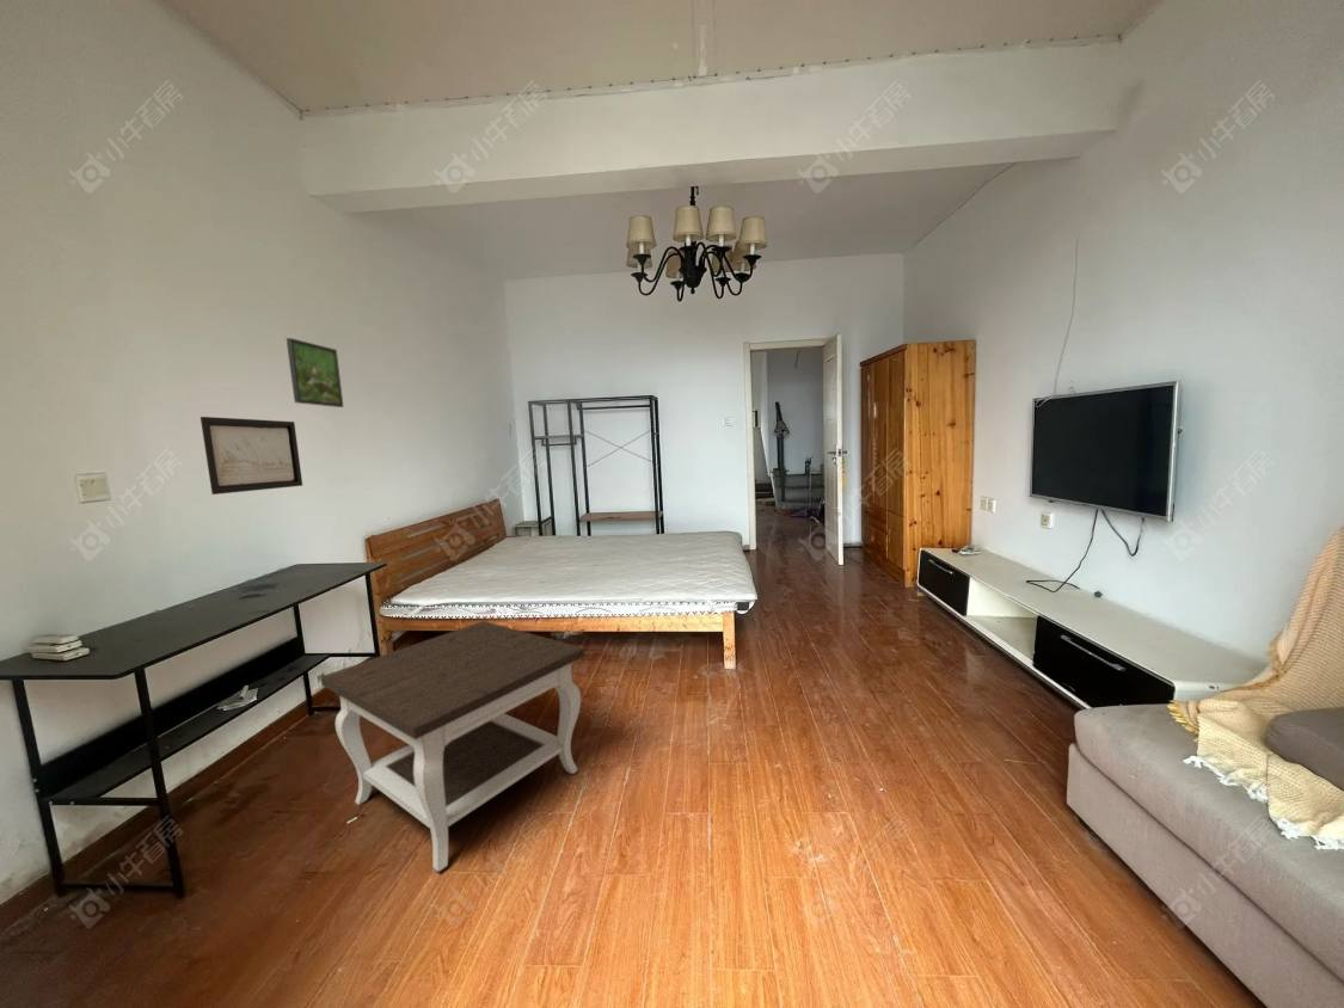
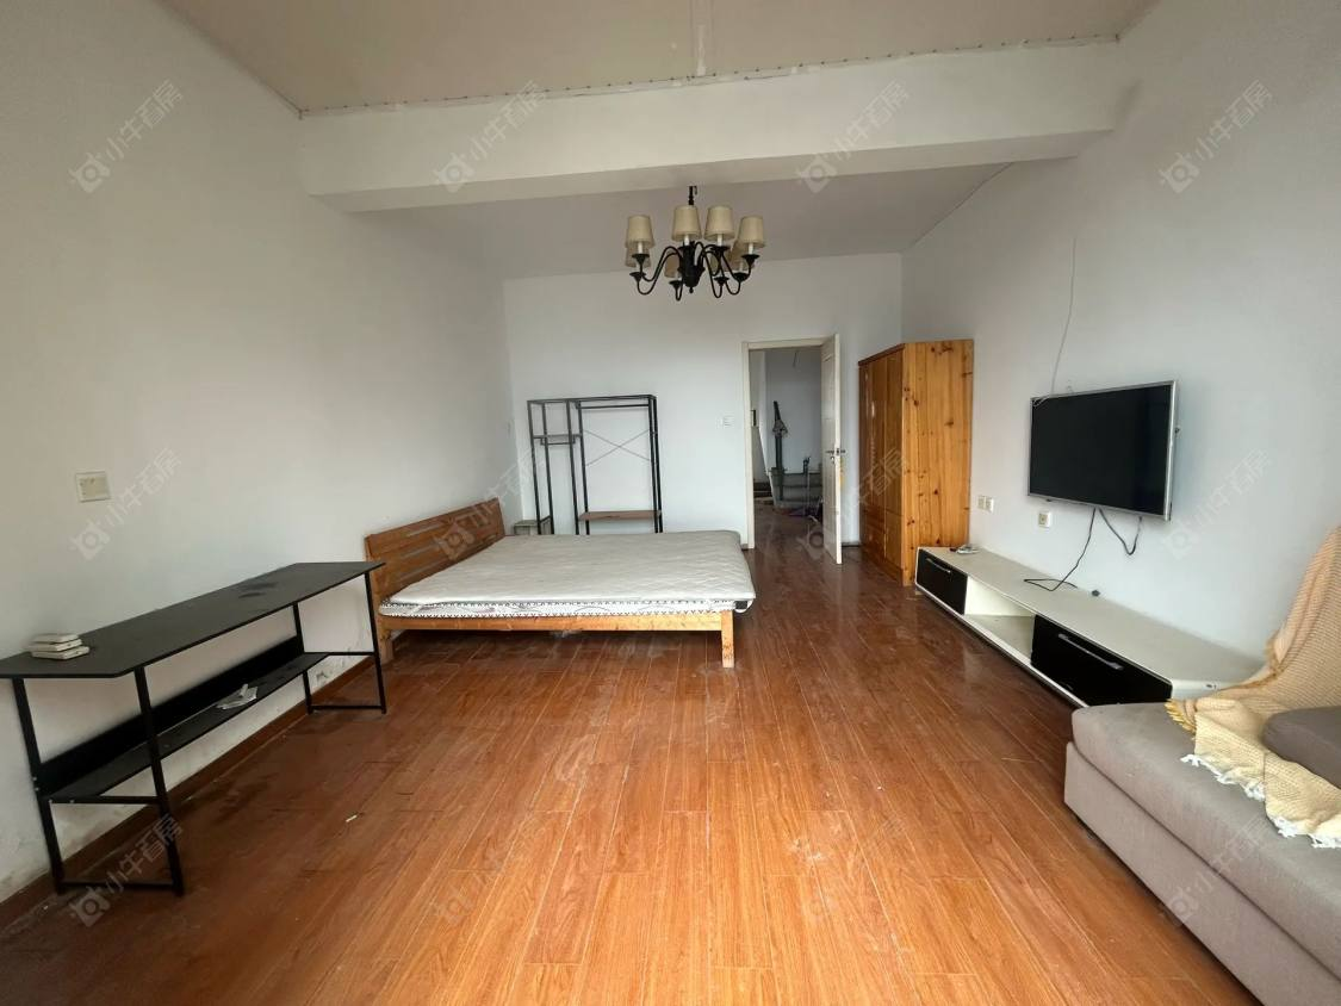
- side table [319,620,587,873]
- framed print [286,337,344,408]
- wall art [200,416,303,496]
